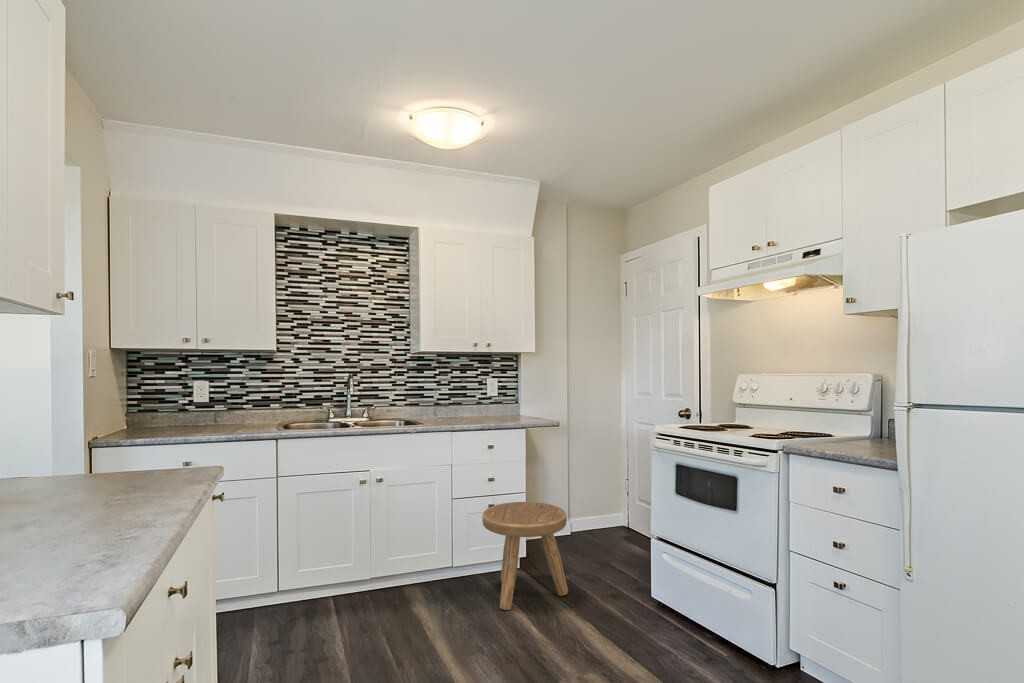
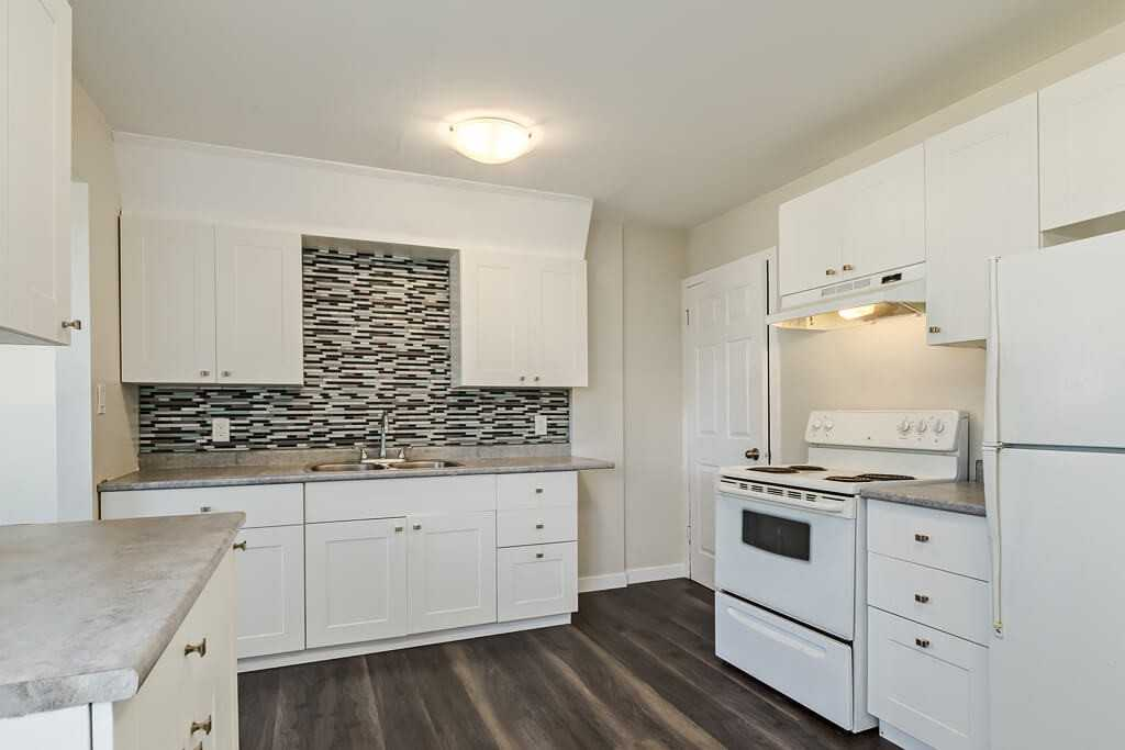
- stool [481,501,569,611]
